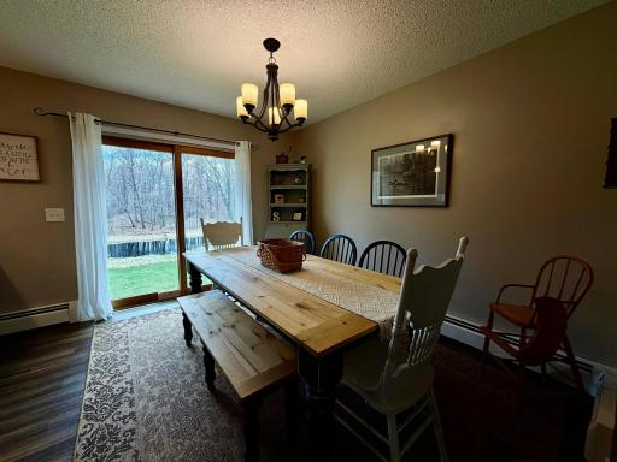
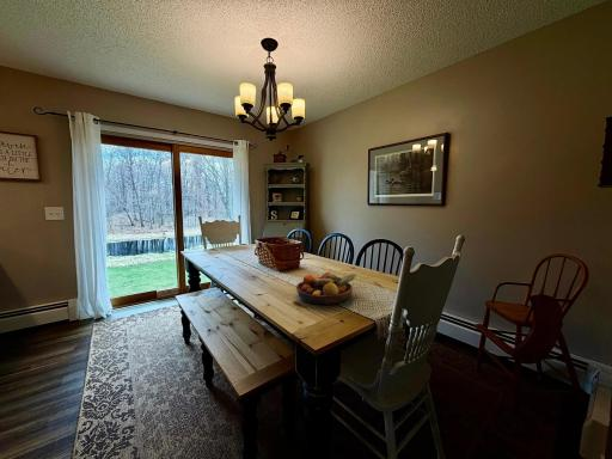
+ fruit bowl [295,271,357,306]
